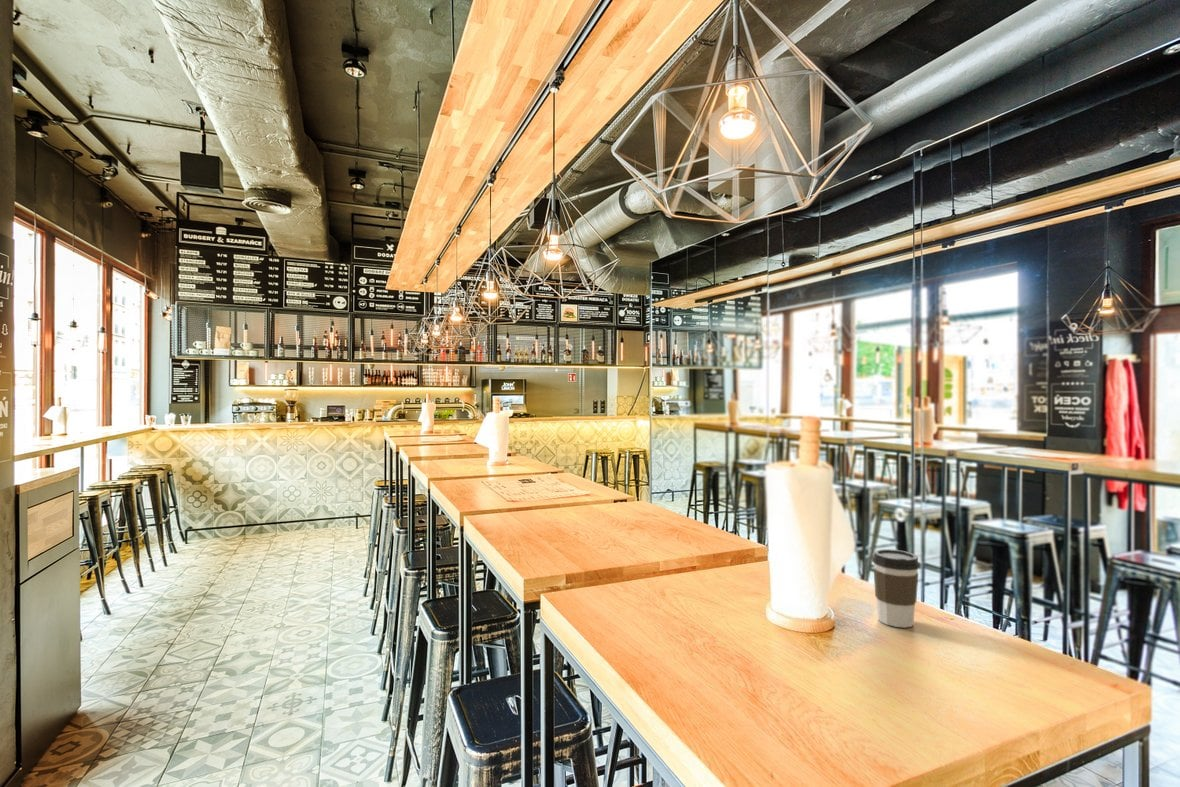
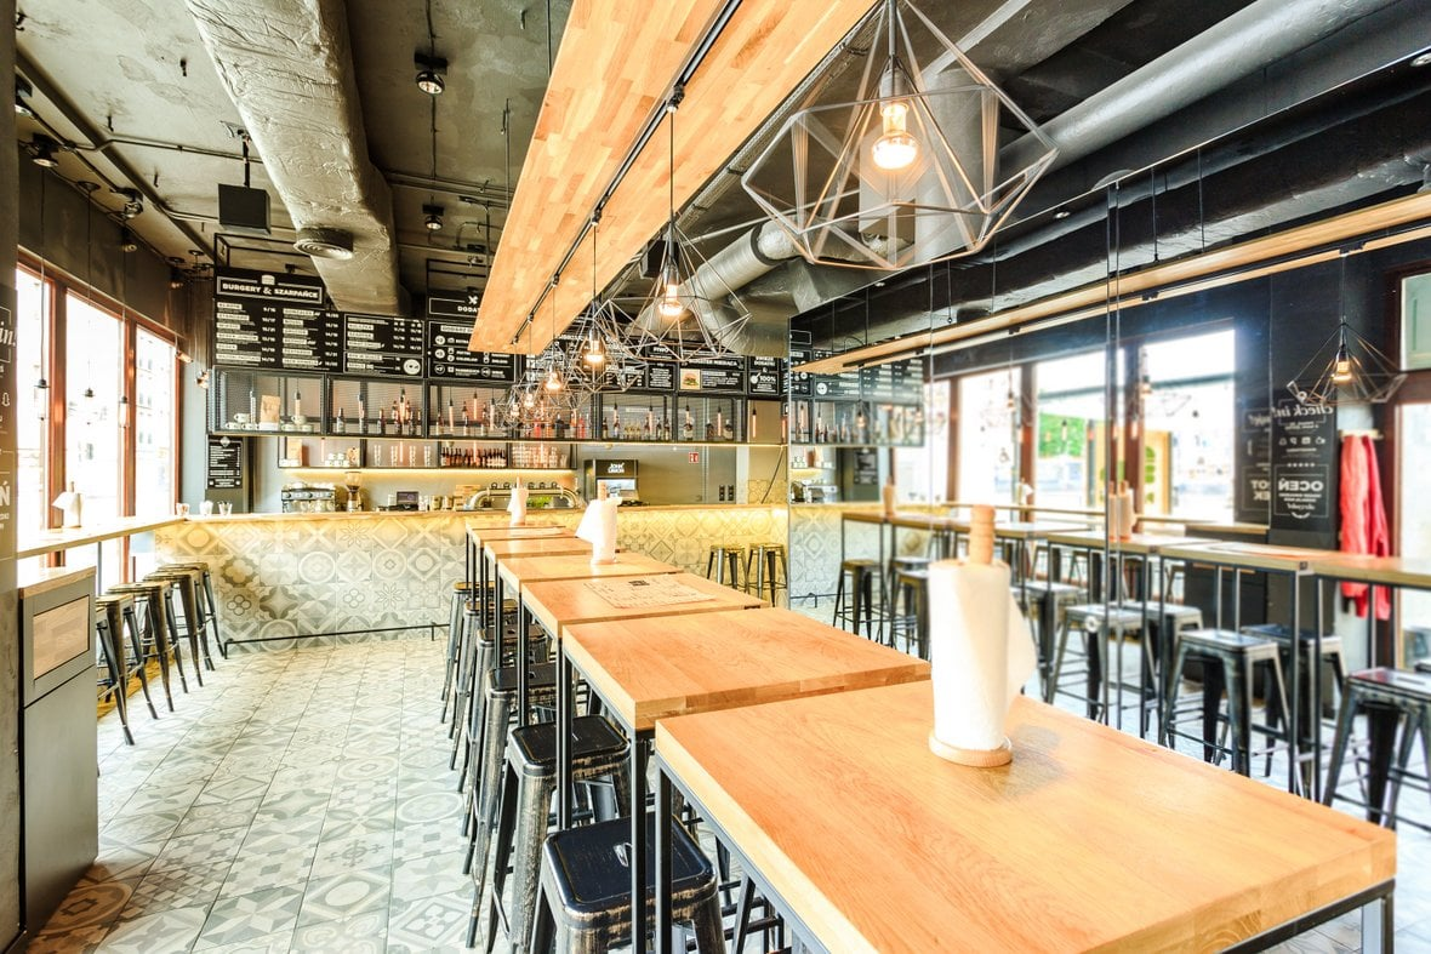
- coffee cup [871,548,921,629]
